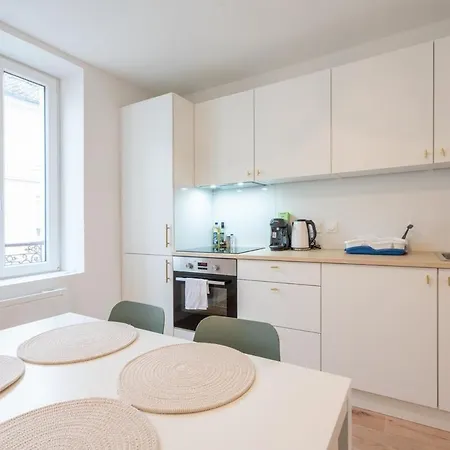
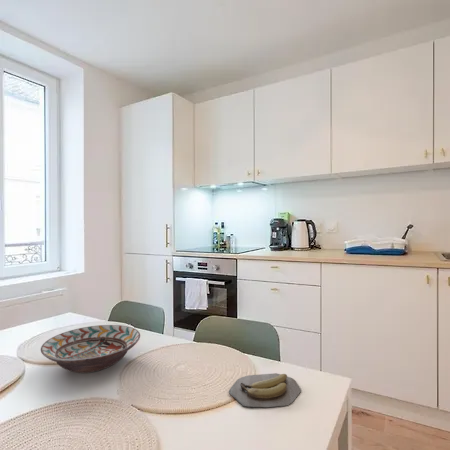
+ decorative bowl [40,324,141,374]
+ banana [228,372,302,408]
